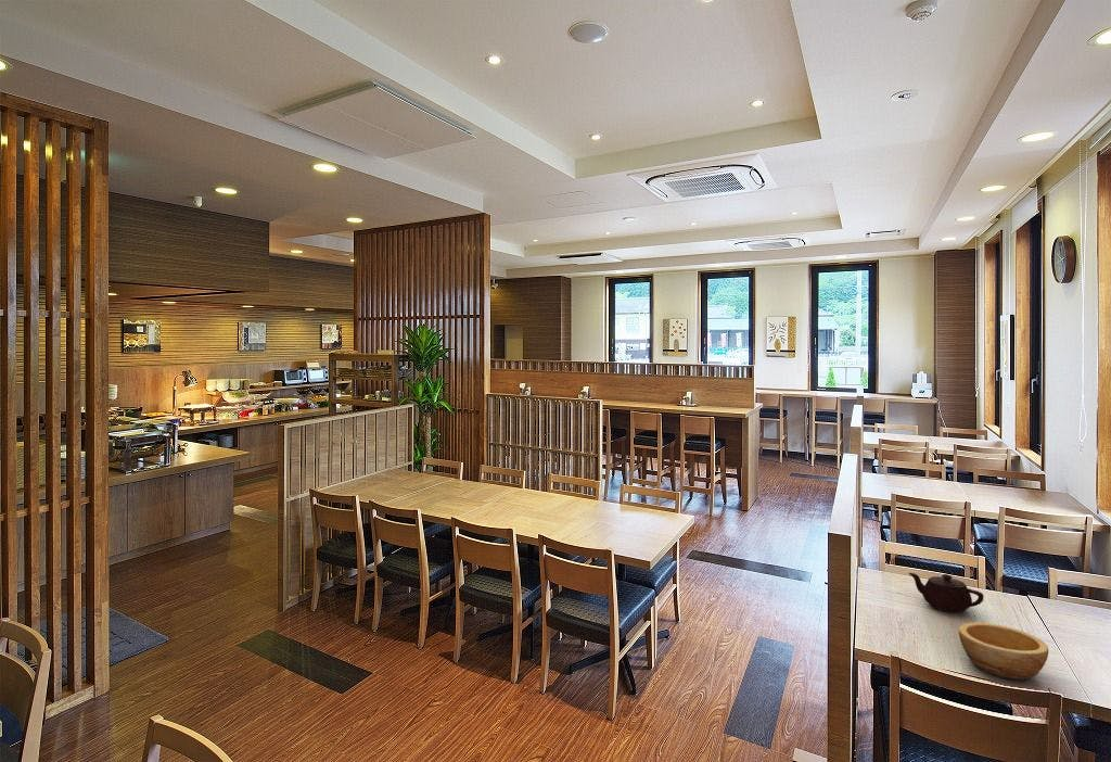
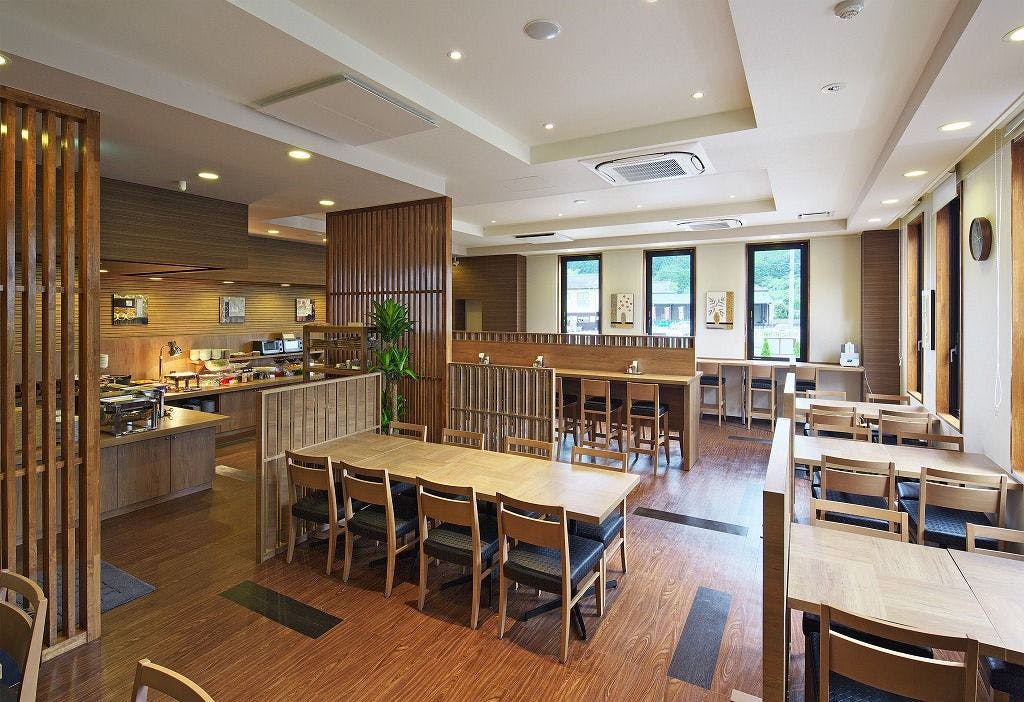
- teapot [908,572,984,613]
- bowl [958,622,1049,681]
